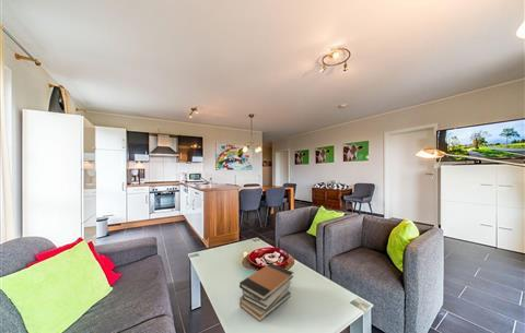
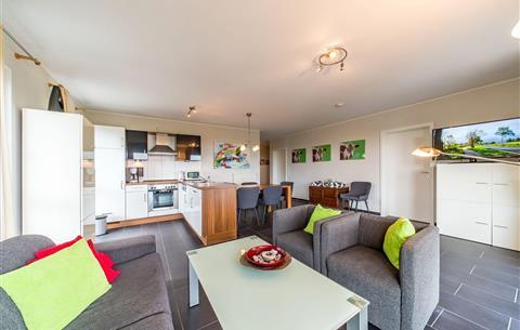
- book stack [238,262,294,323]
